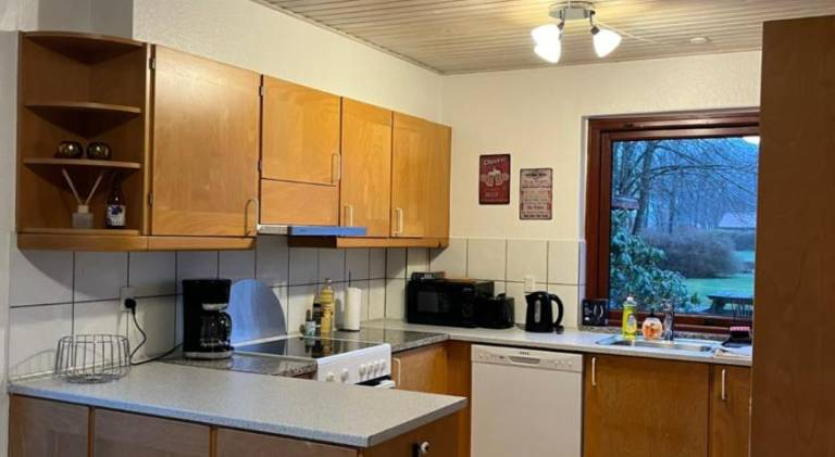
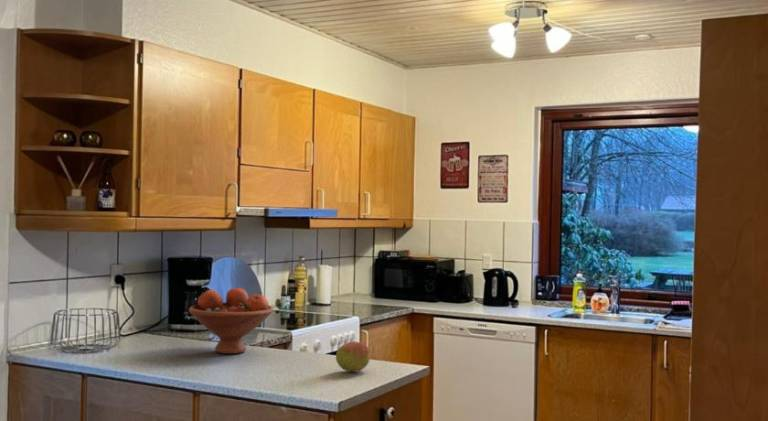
+ fruit bowl [188,287,274,355]
+ fruit [335,340,371,373]
